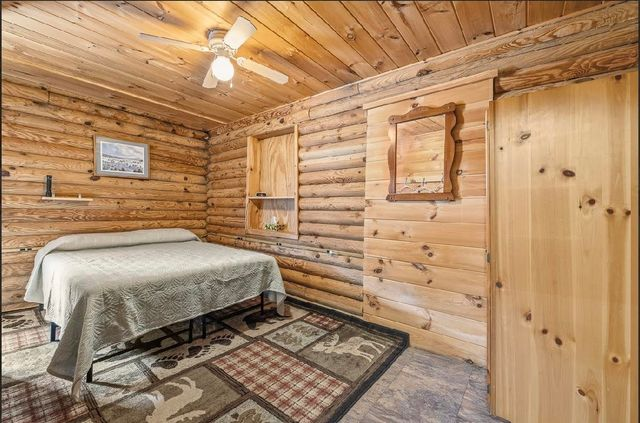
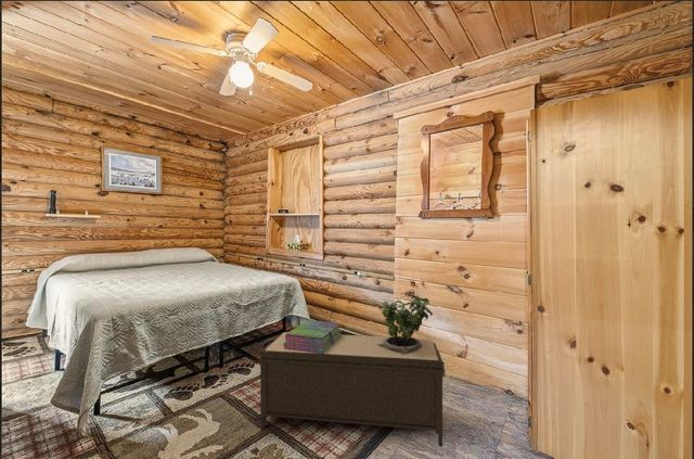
+ bench [257,331,446,448]
+ stack of books [284,319,343,354]
+ potted plant [377,292,434,355]
